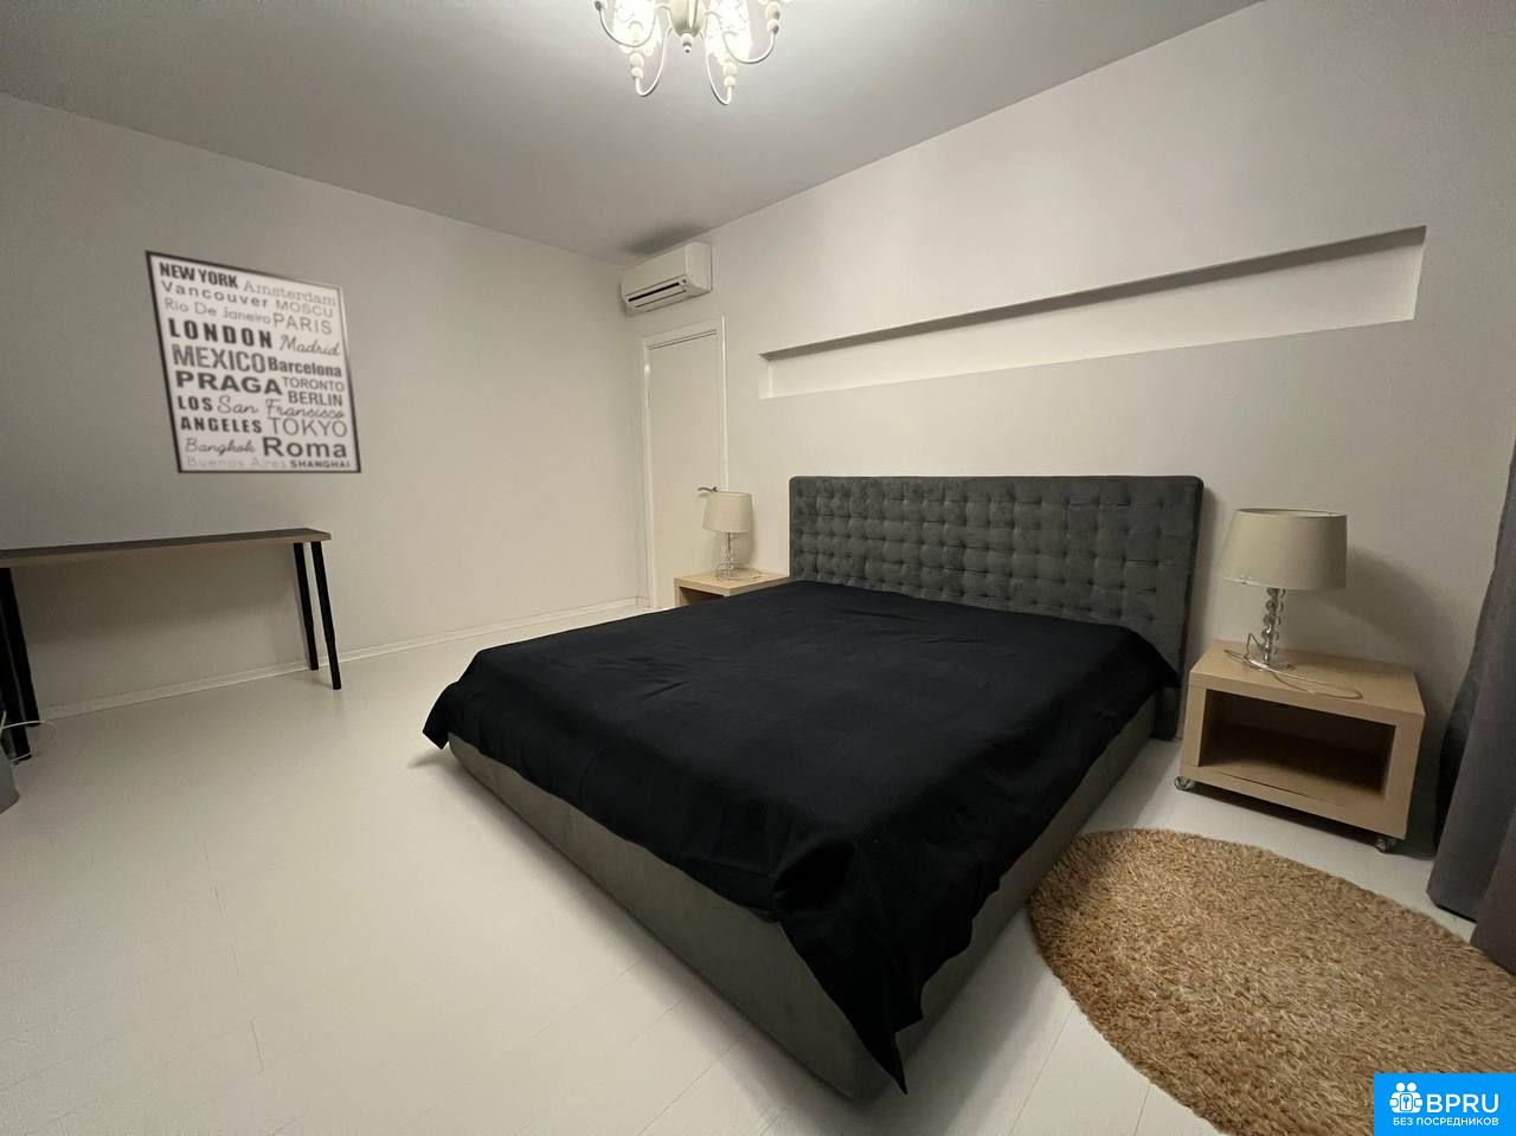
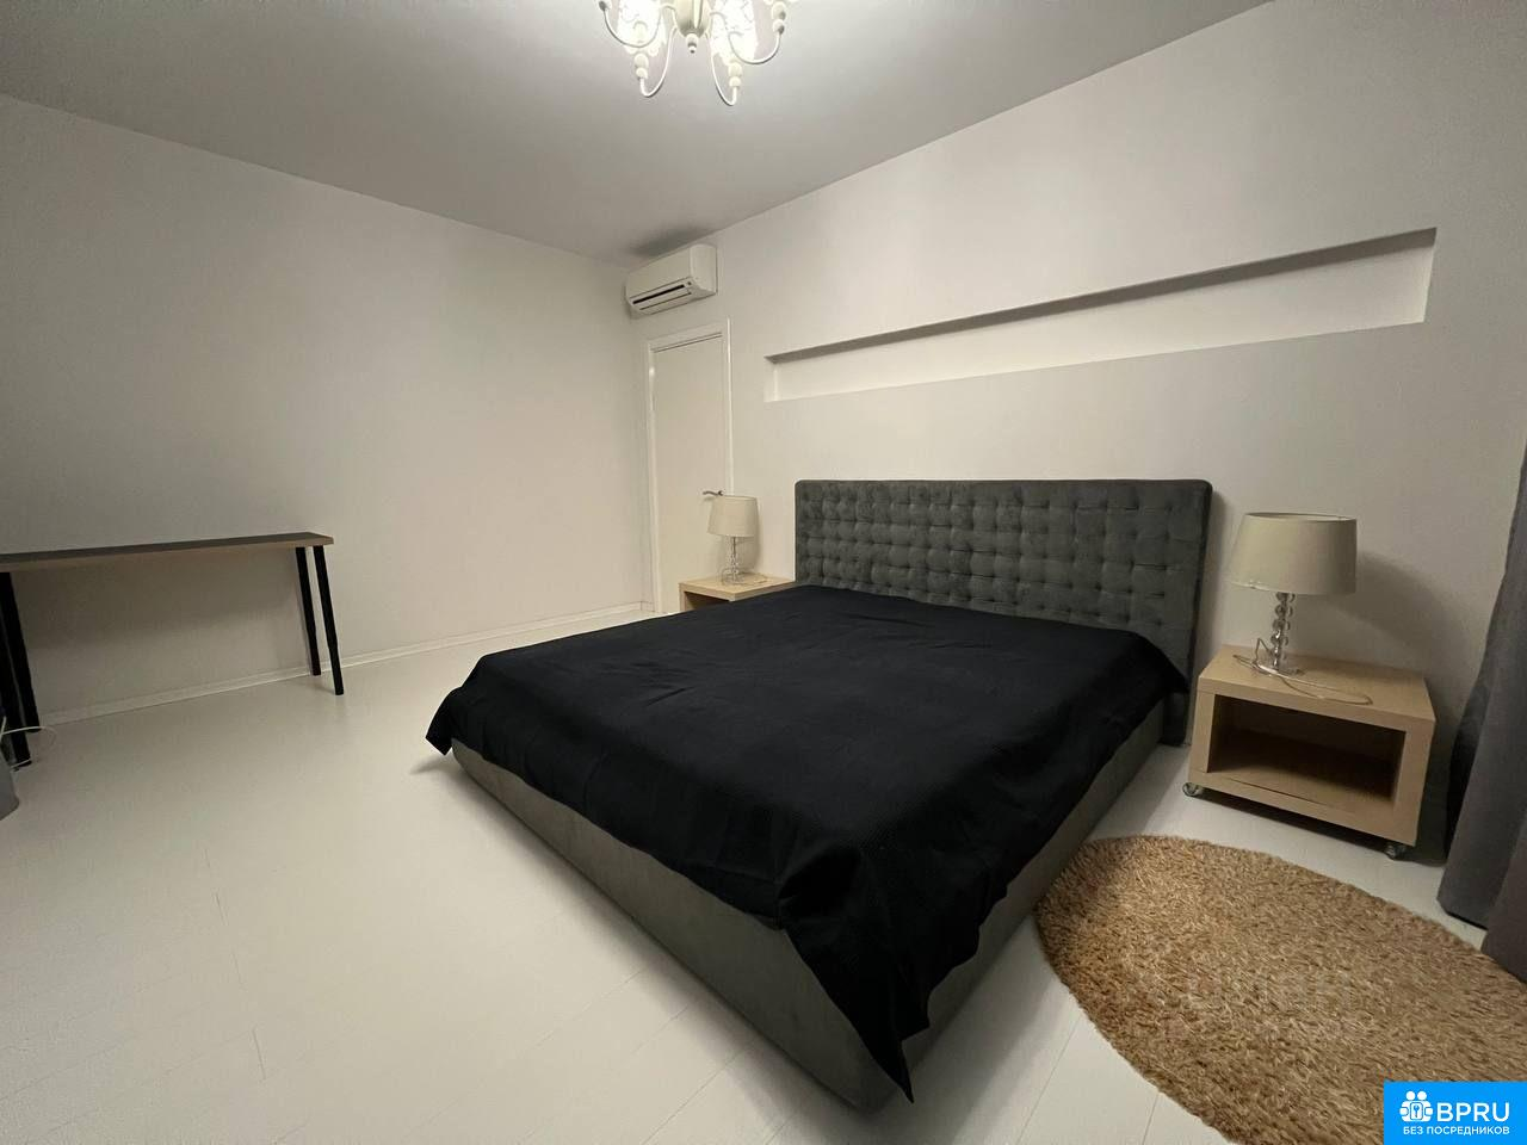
- wall art [143,248,363,475]
